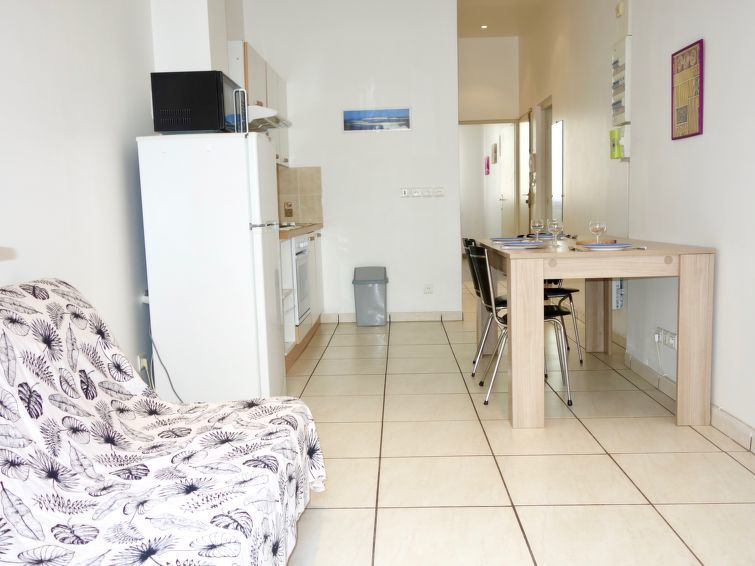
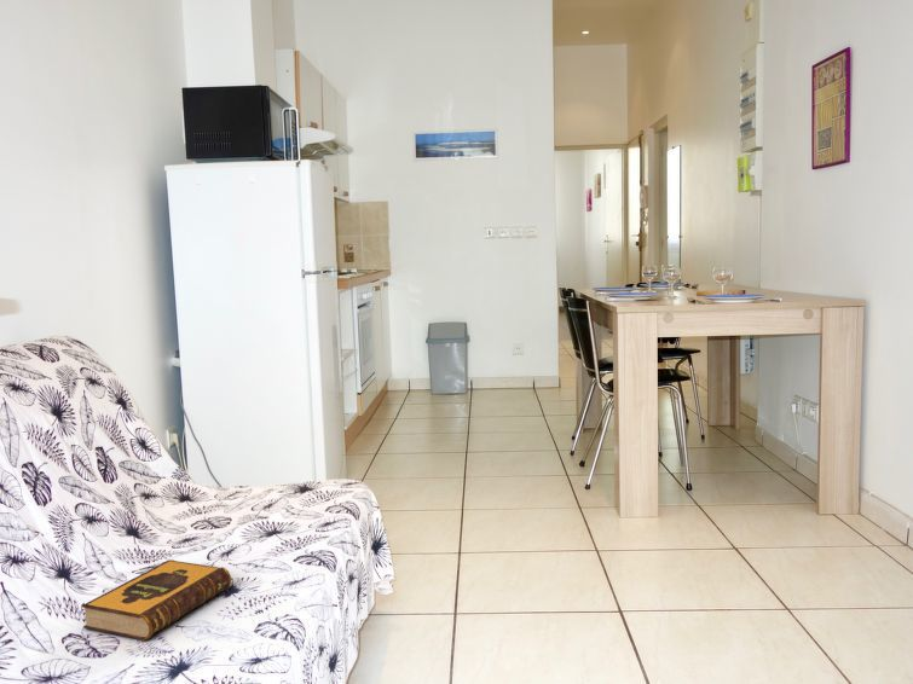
+ hardback book [81,558,232,642]
